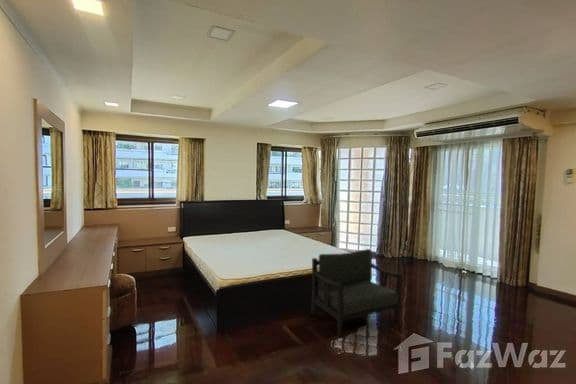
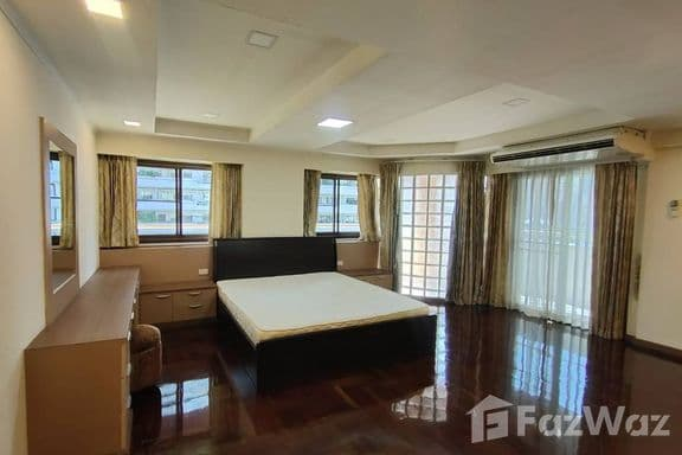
- armchair [310,248,403,338]
